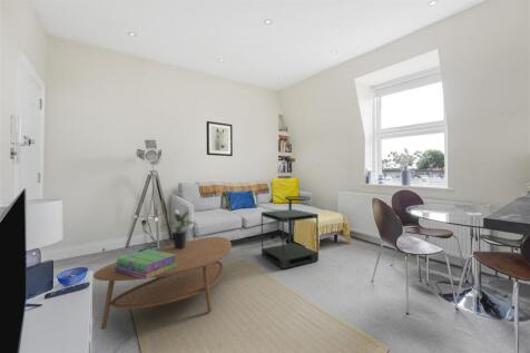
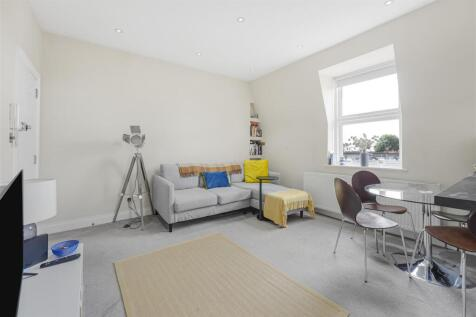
- potted plant [161,208,198,249]
- side table [261,208,320,269]
- wall art [205,120,234,157]
- coffee table [92,236,233,331]
- stack of books [115,248,178,281]
